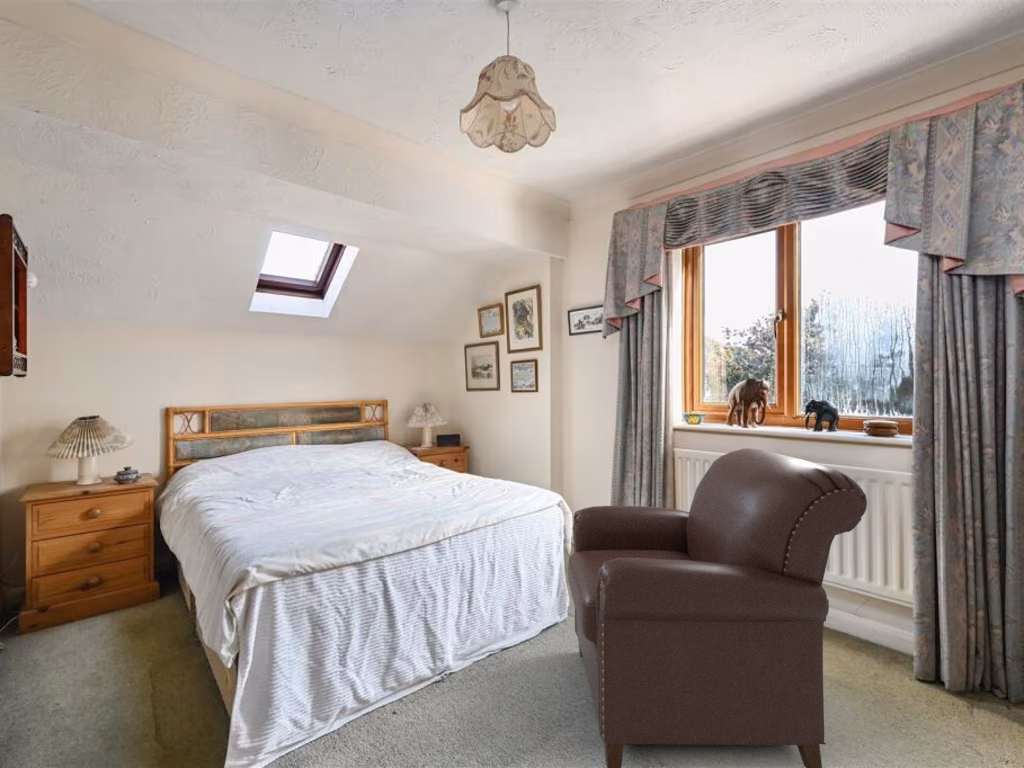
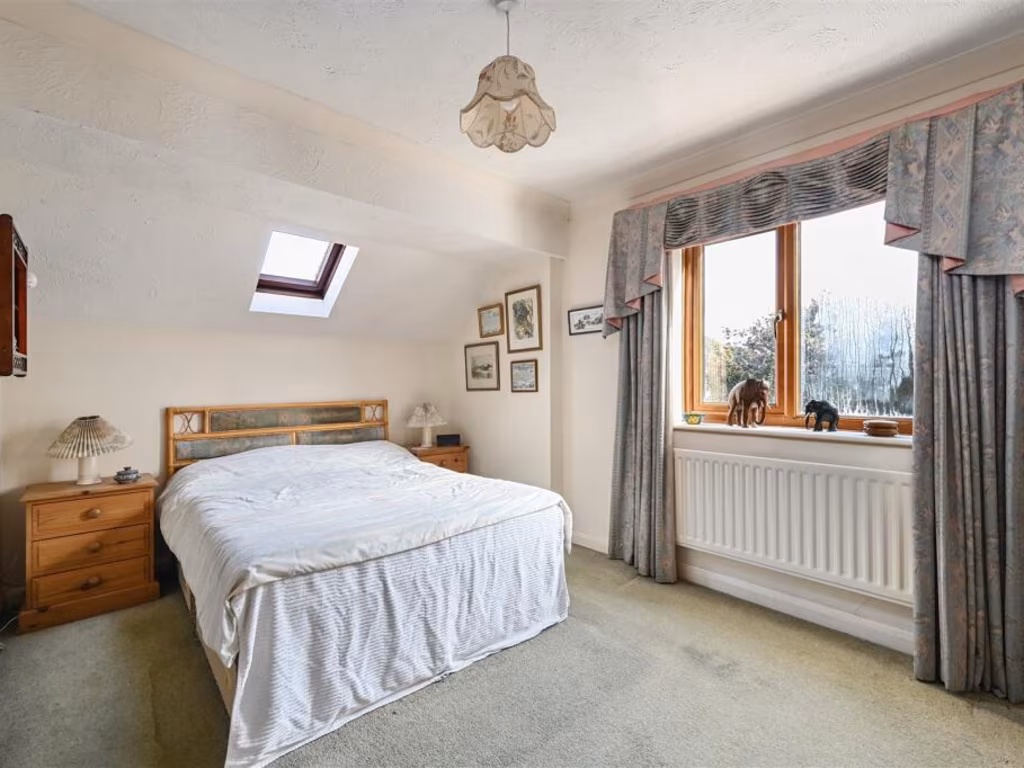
- chair [567,447,868,768]
